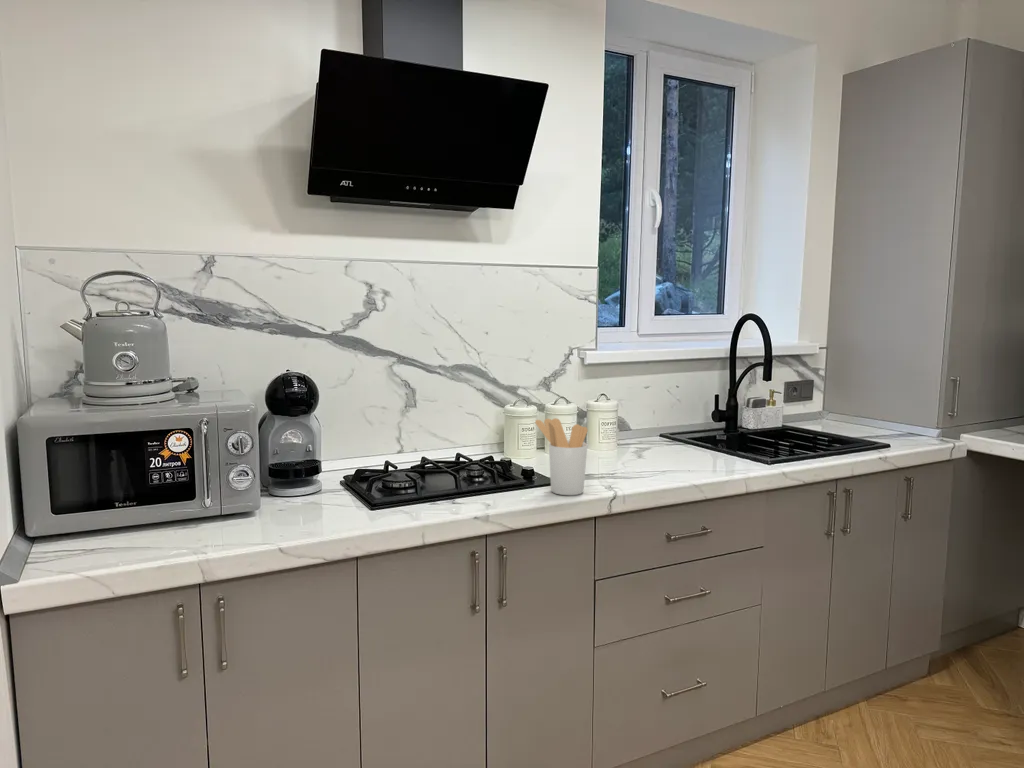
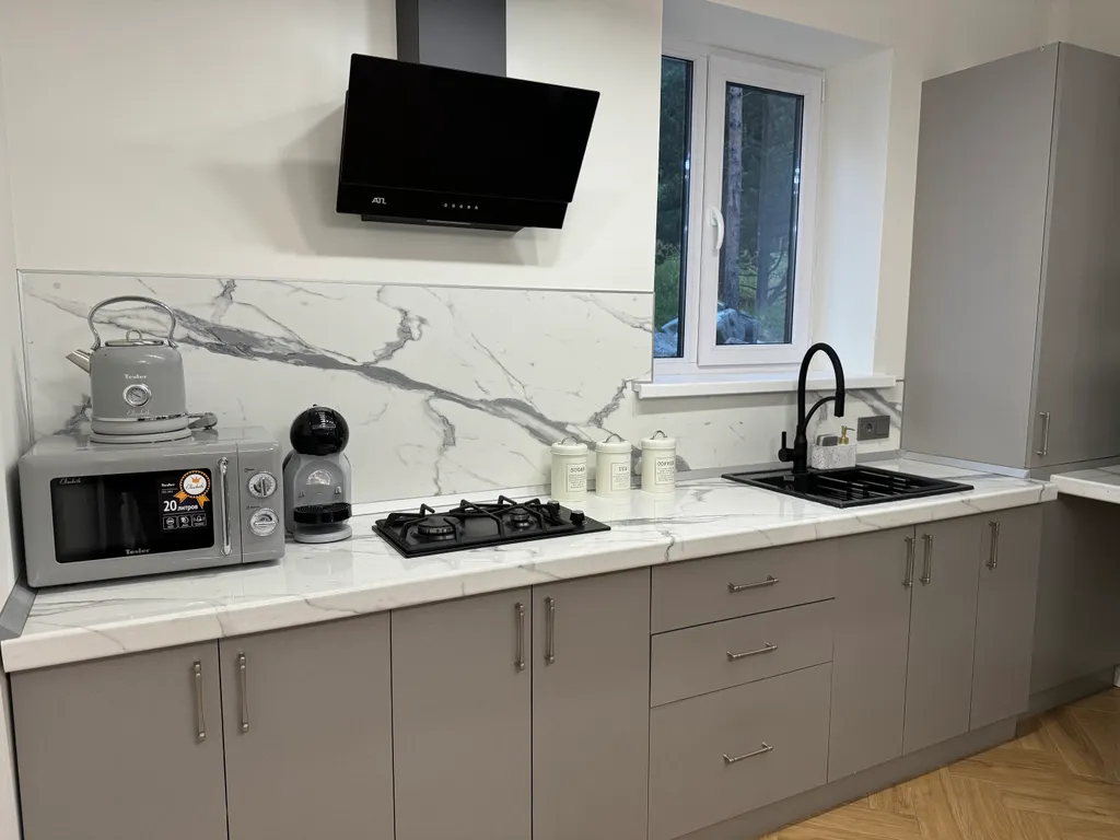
- utensil holder [534,417,589,496]
